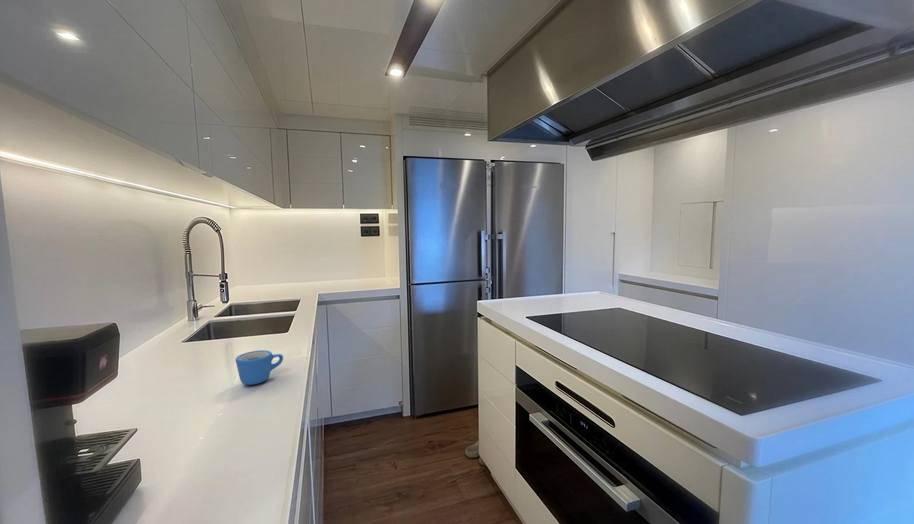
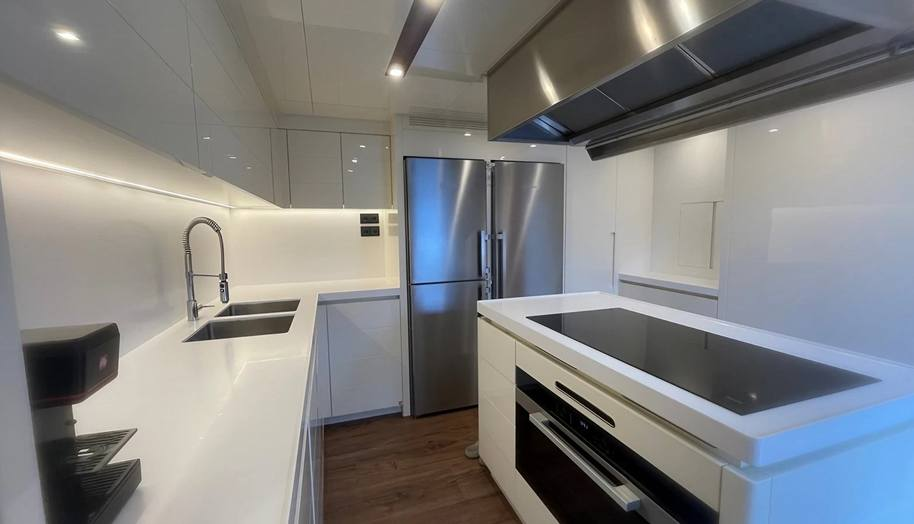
- mug [235,349,284,386]
